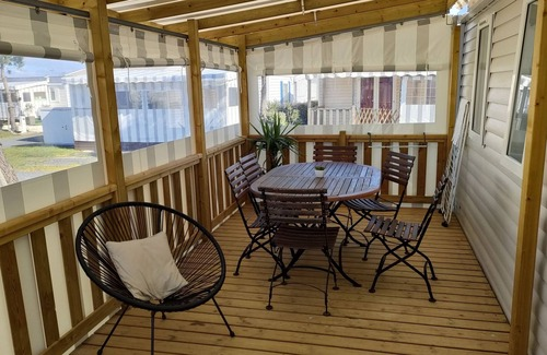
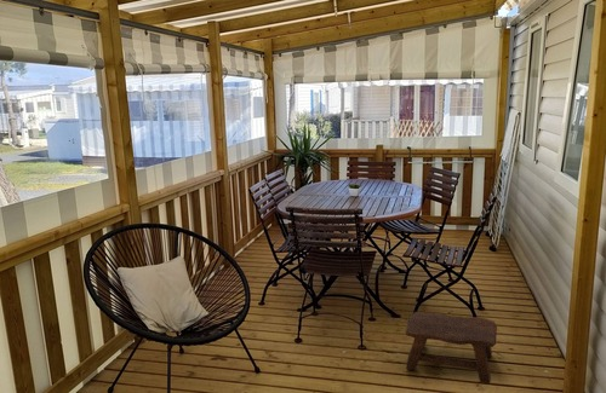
+ stool [404,311,498,385]
